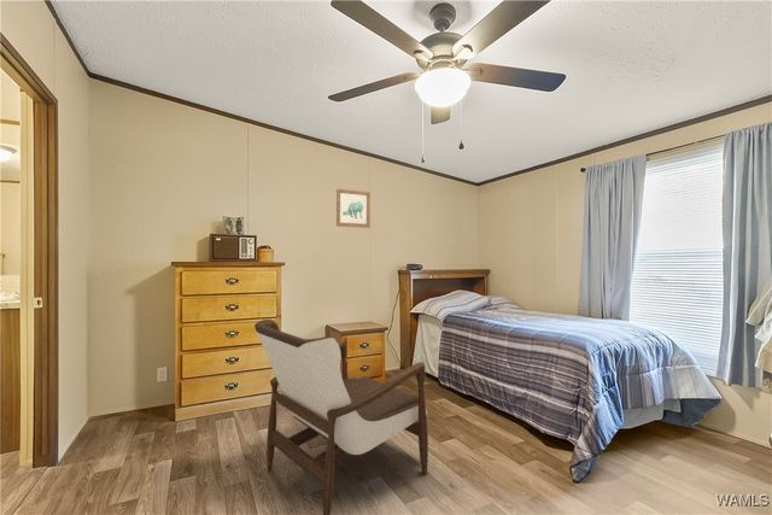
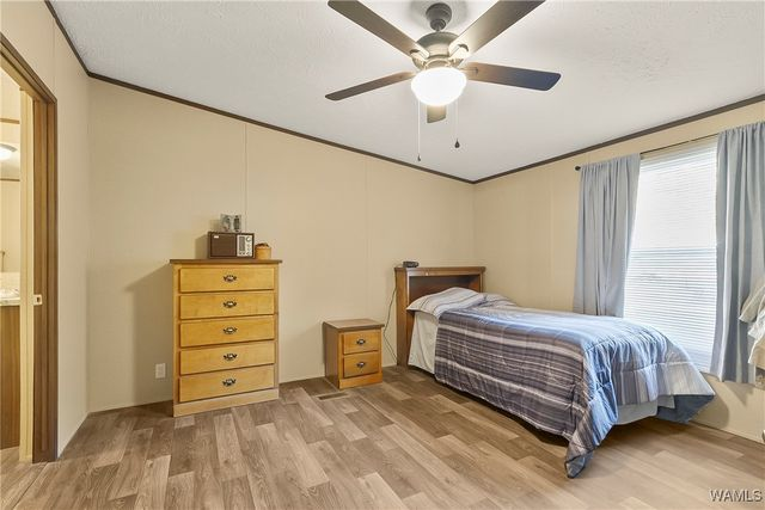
- wall art [335,188,372,229]
- armchair [253,318,429,515]
